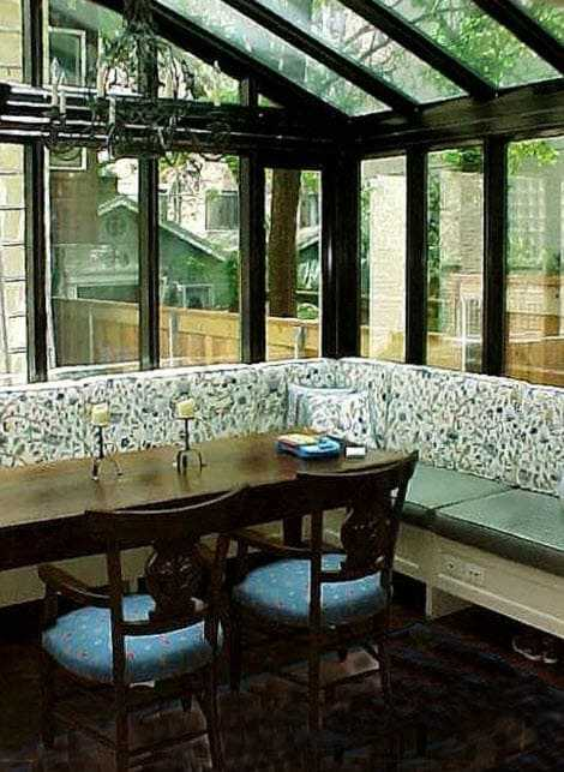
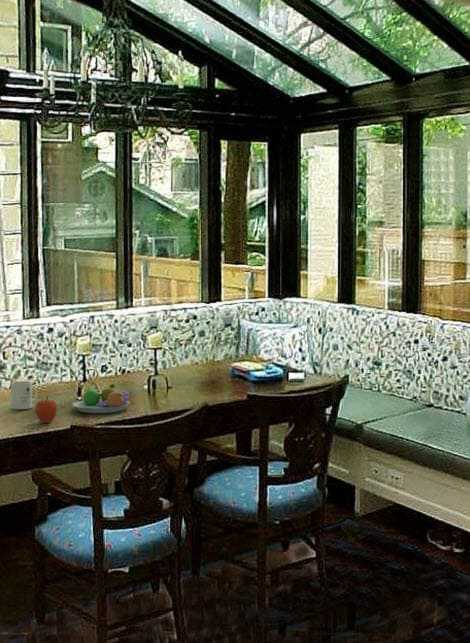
+ mug [10,380,38,410]
+ fruit bowl [72,383,131,414]
+ apple [34,395,58,424]
